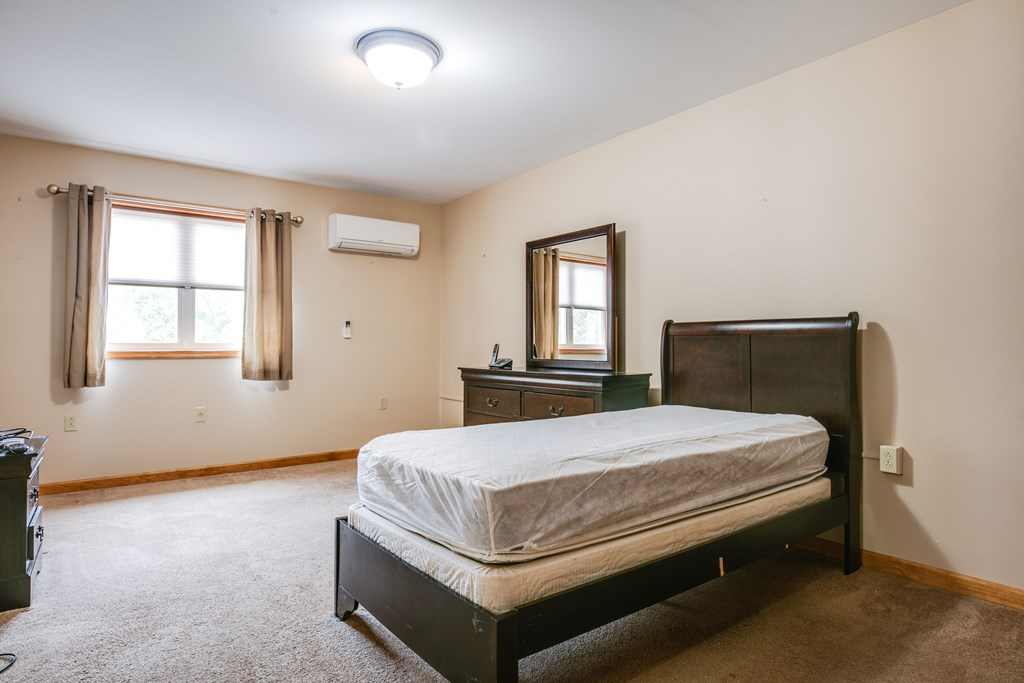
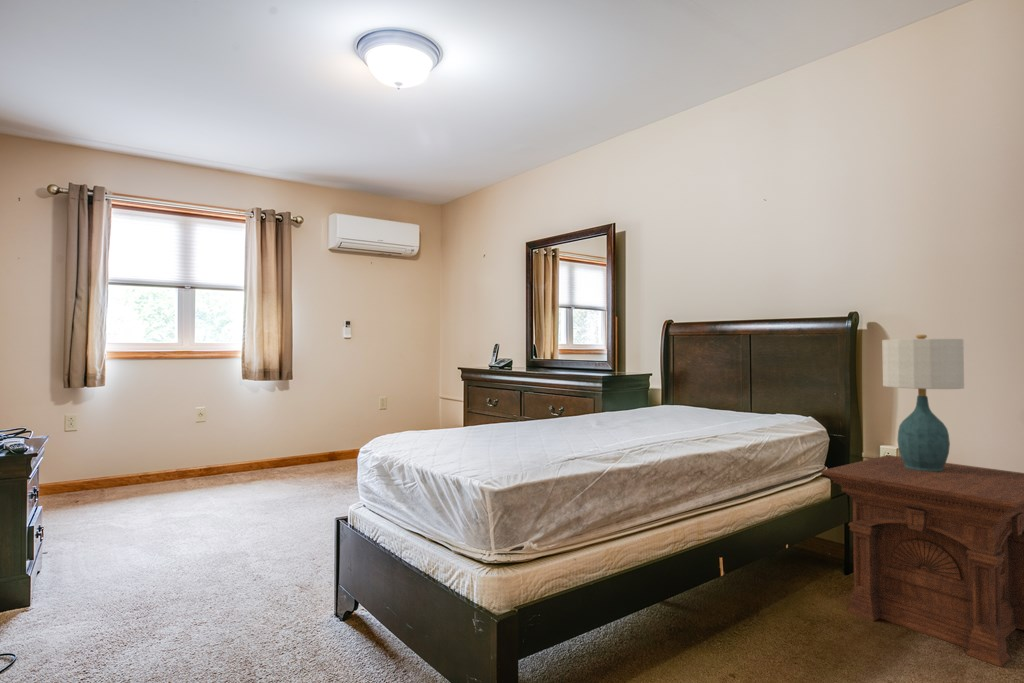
+ side table [820,454,1024,668]
+ table lamp [881,334,965,472]
